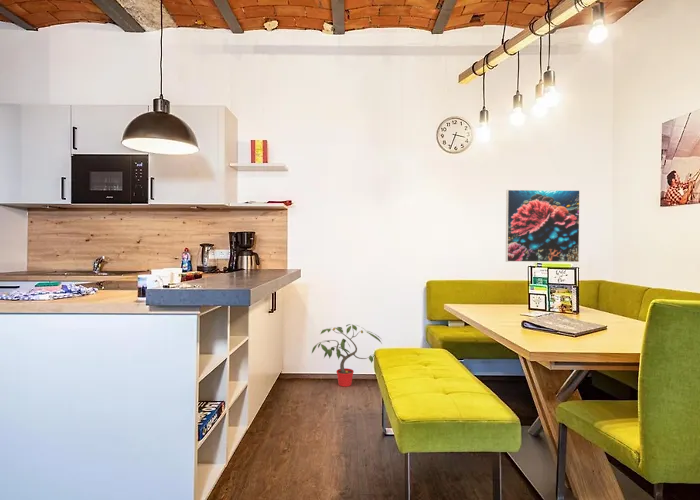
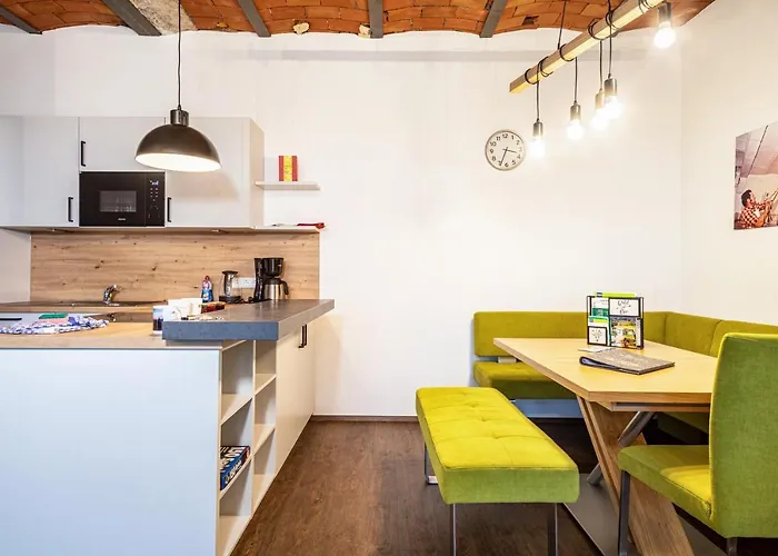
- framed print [505,189,581,263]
- potted plant [311,323,383,388]
